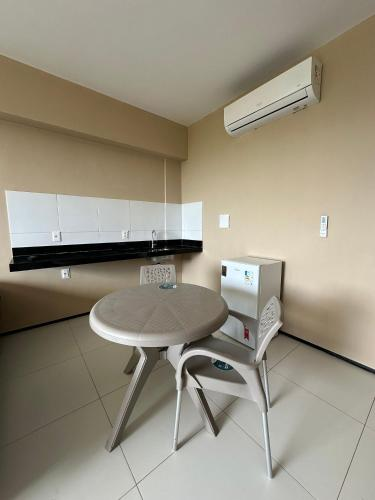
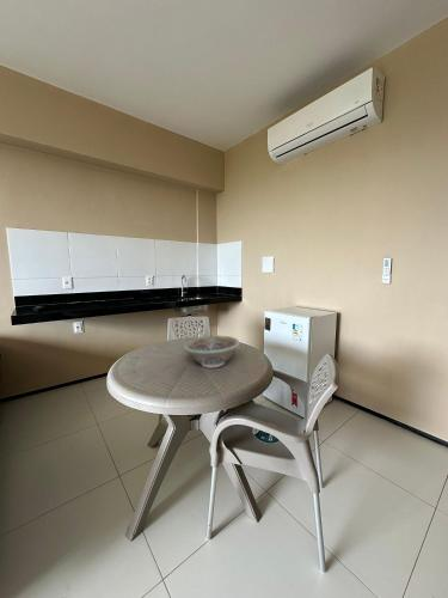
+ decorative bowl [183,335,241,368]
